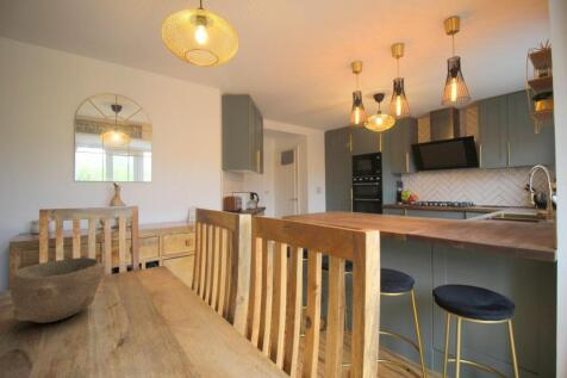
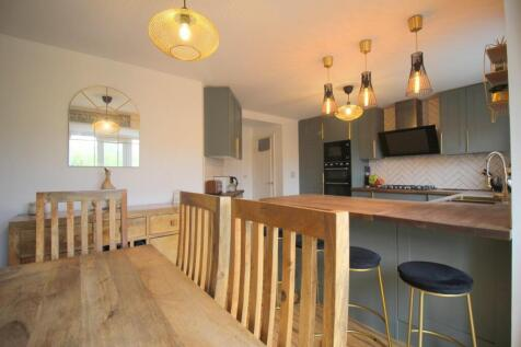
- bowl [10,256,105,324]
